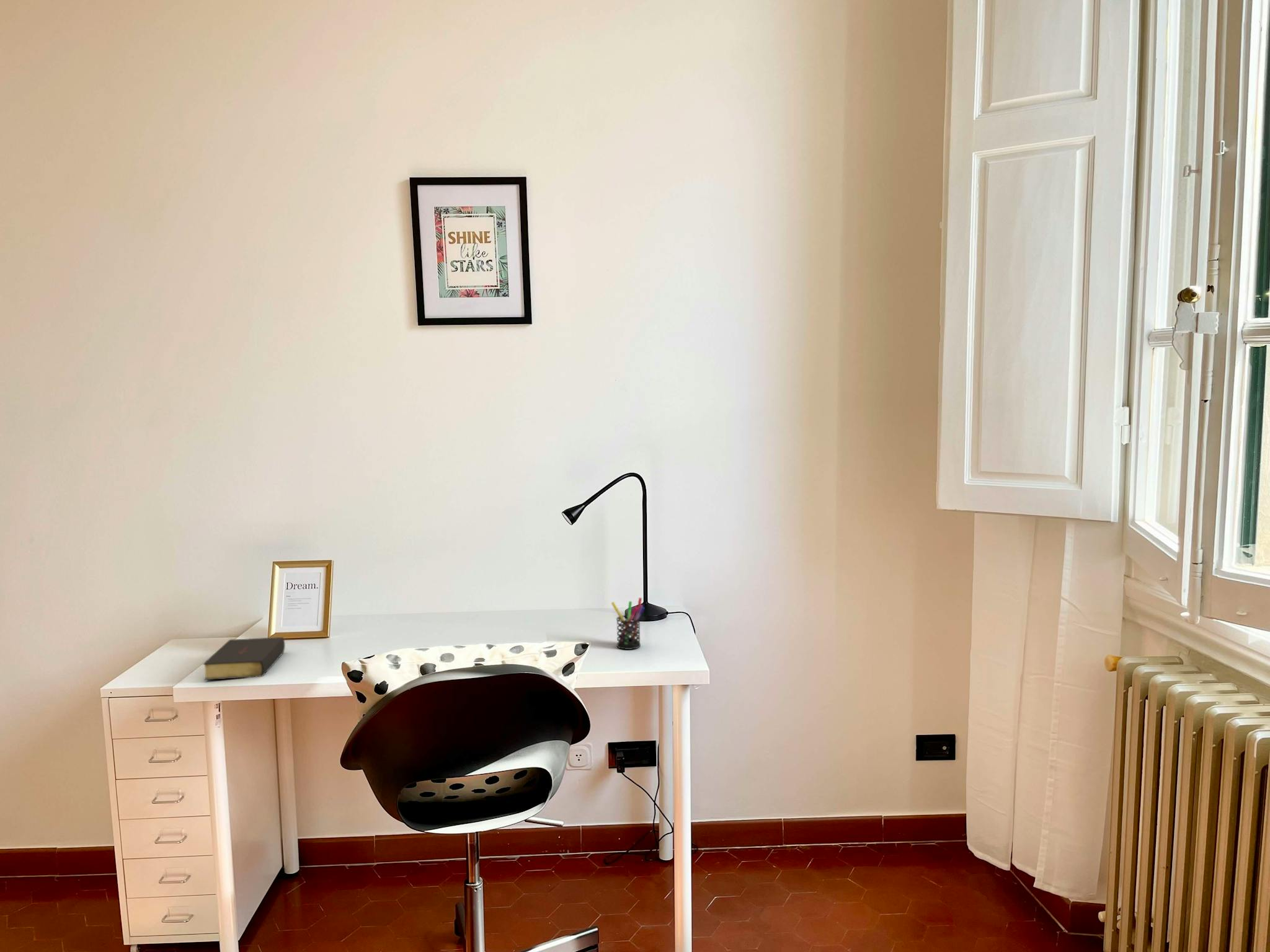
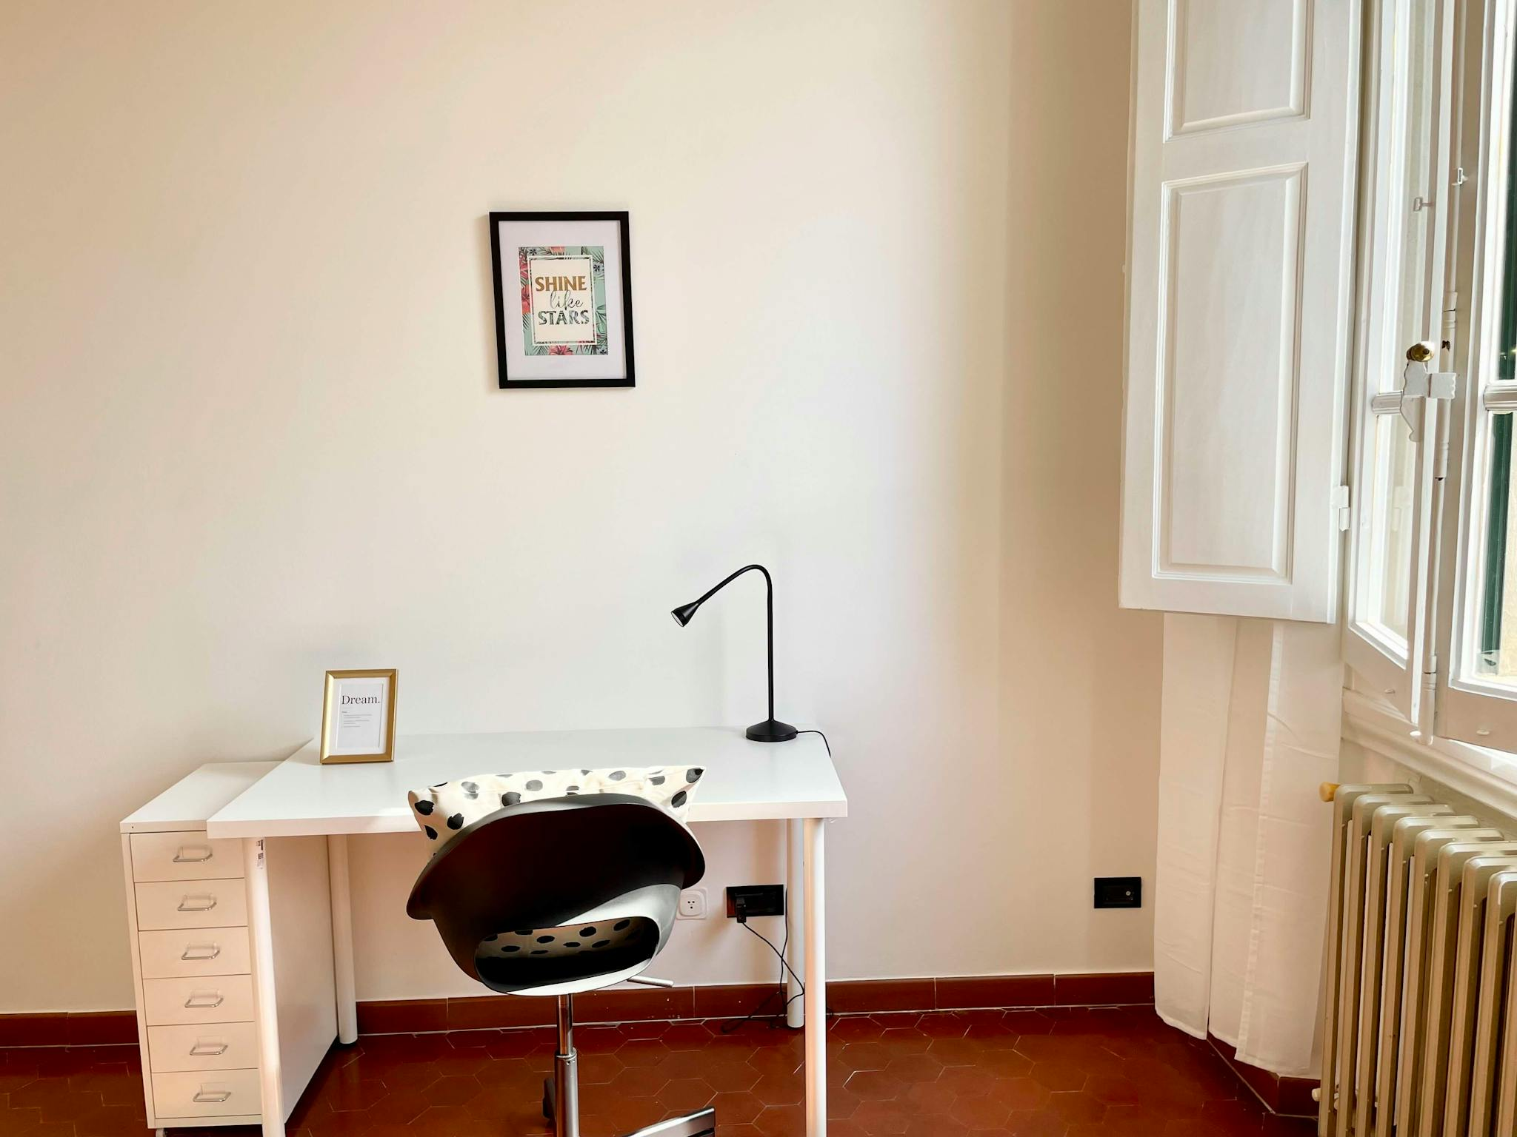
- bible [202,637,286,681]
- pen holder [611,597,646,650]
